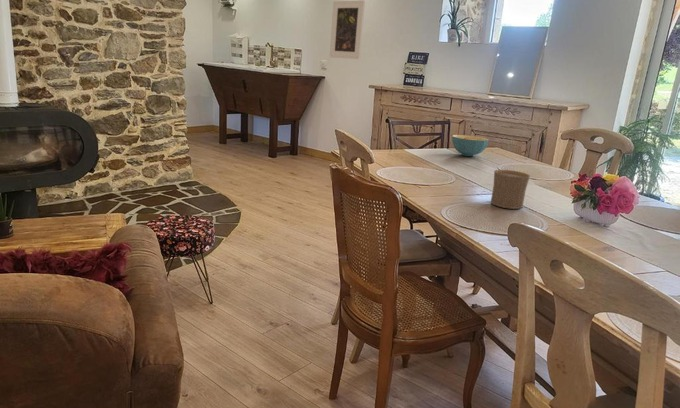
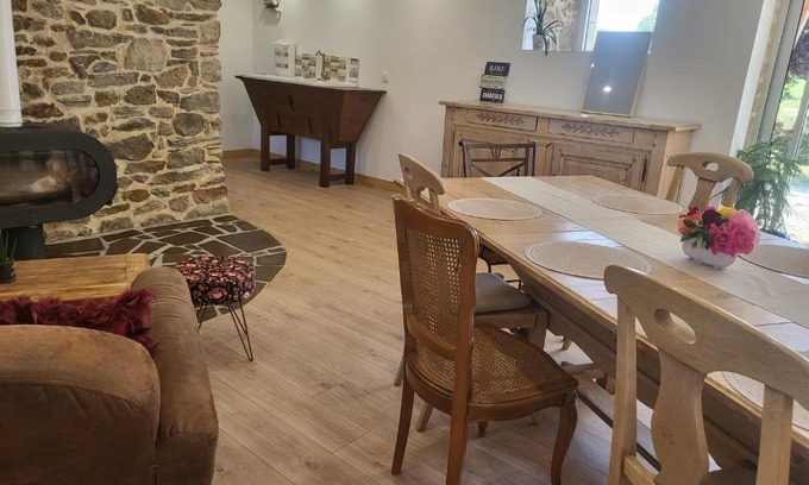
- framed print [329,0,366,60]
- cereal bowl [451,134,490,157]
- cup [490,169,531,210]
